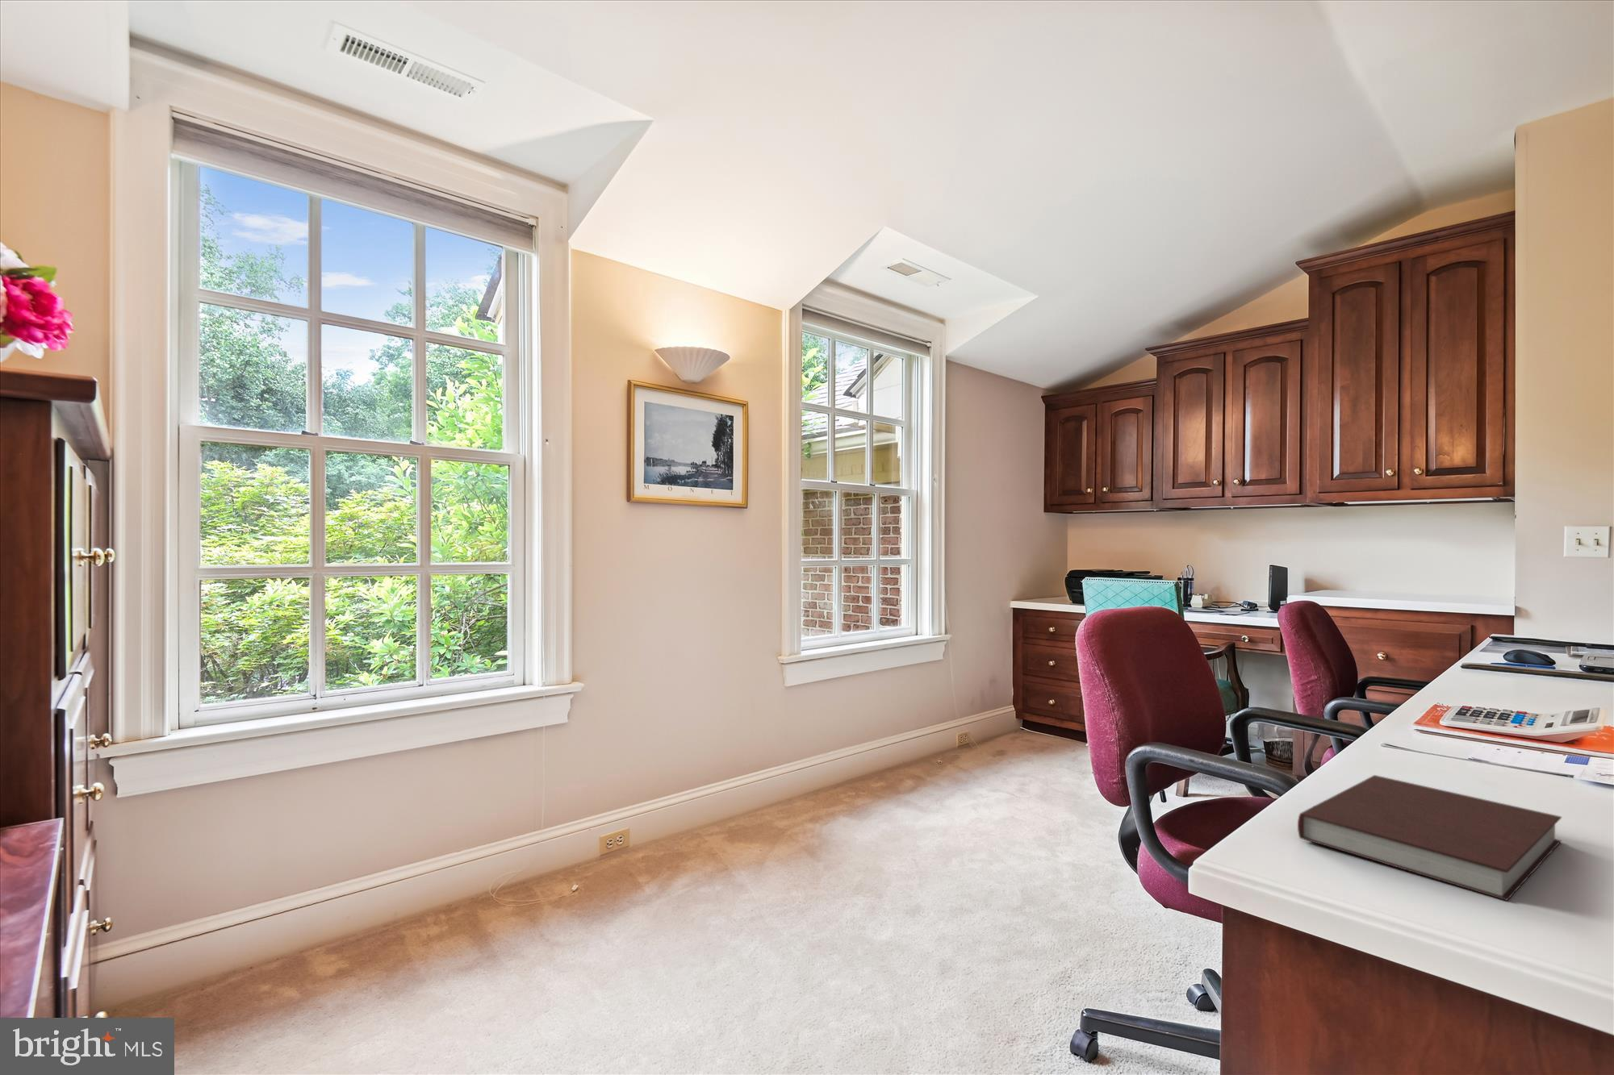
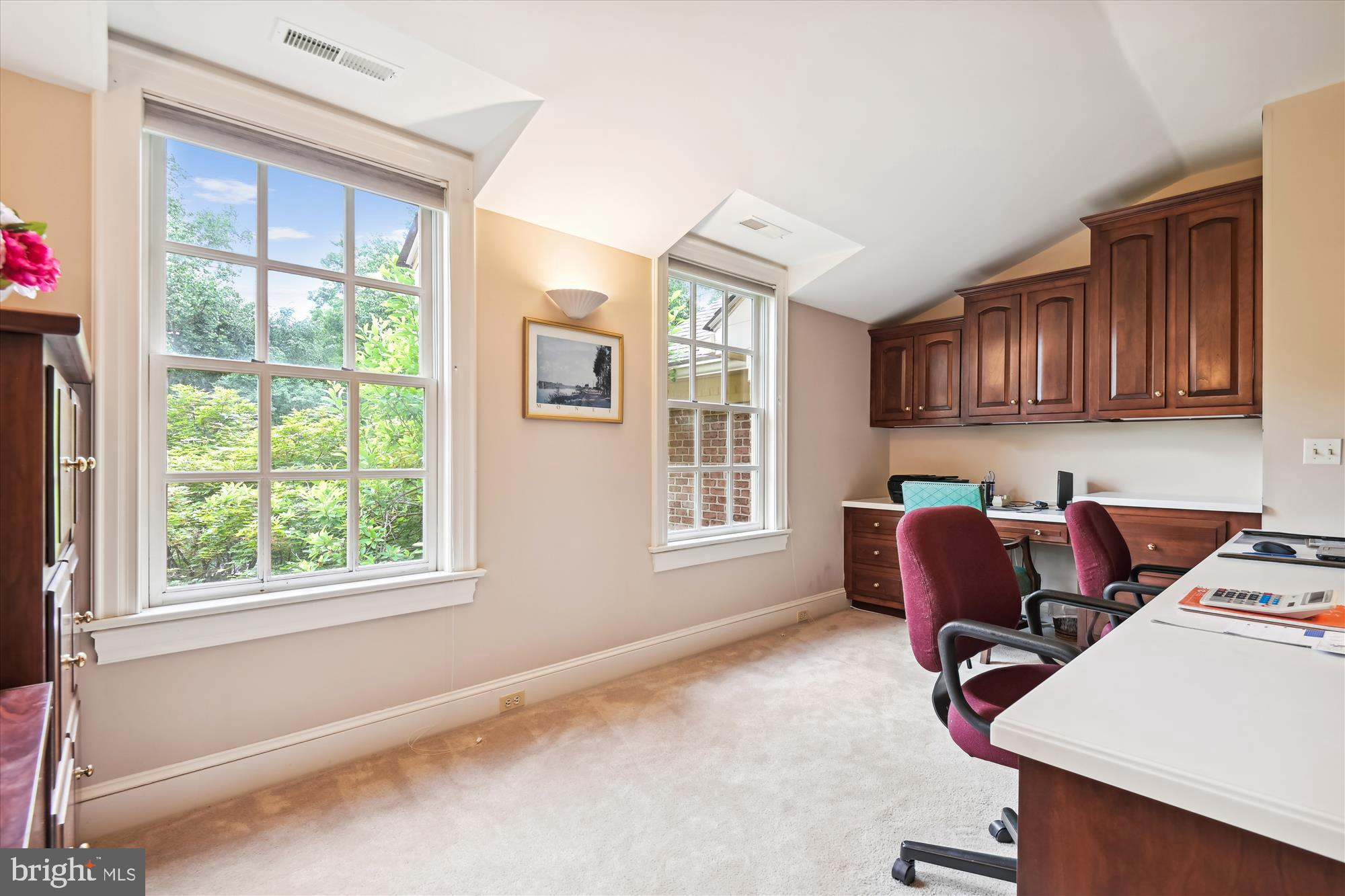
- notebook [1297,774,1562,901]
